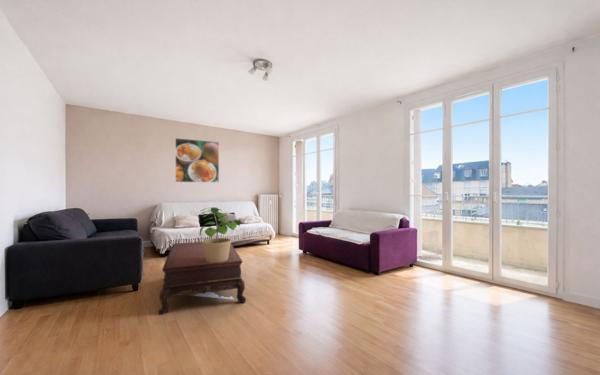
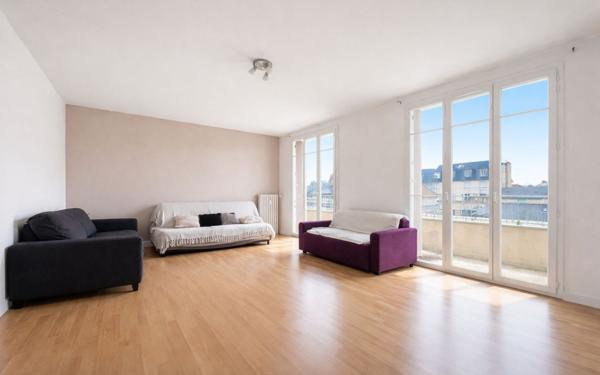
- potted plant [199,206,242,262]
- coffee table [158,241,247,316]
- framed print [174,137,220,183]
